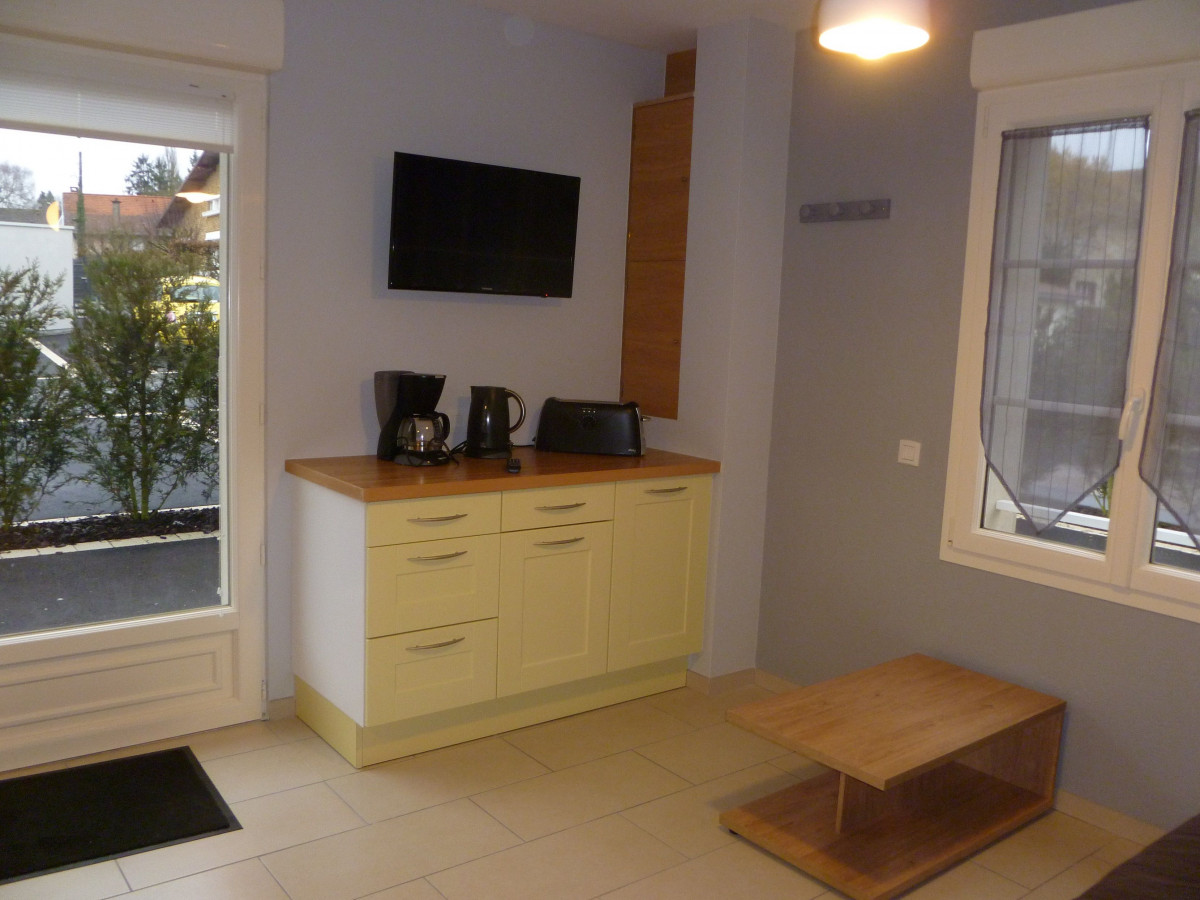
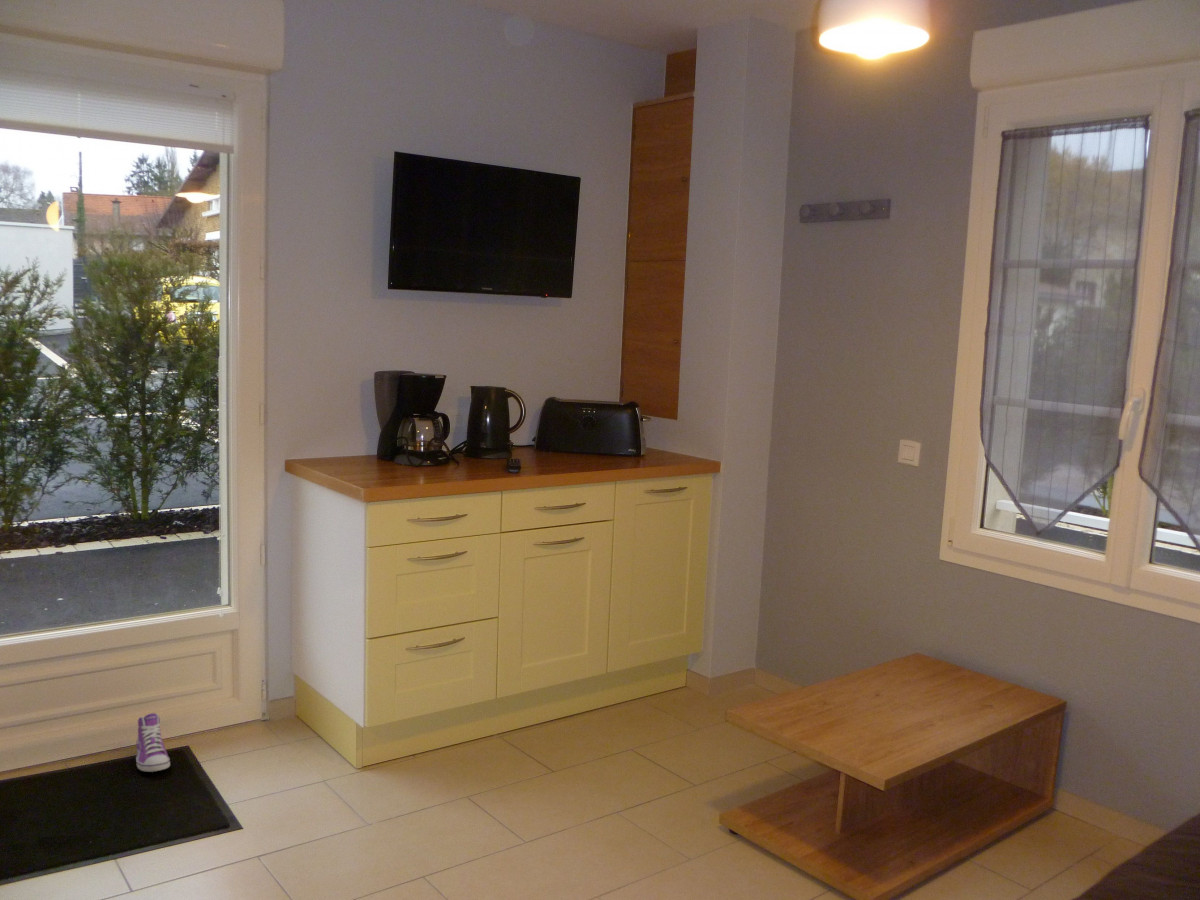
+ sneaker [135,712,171,773]
